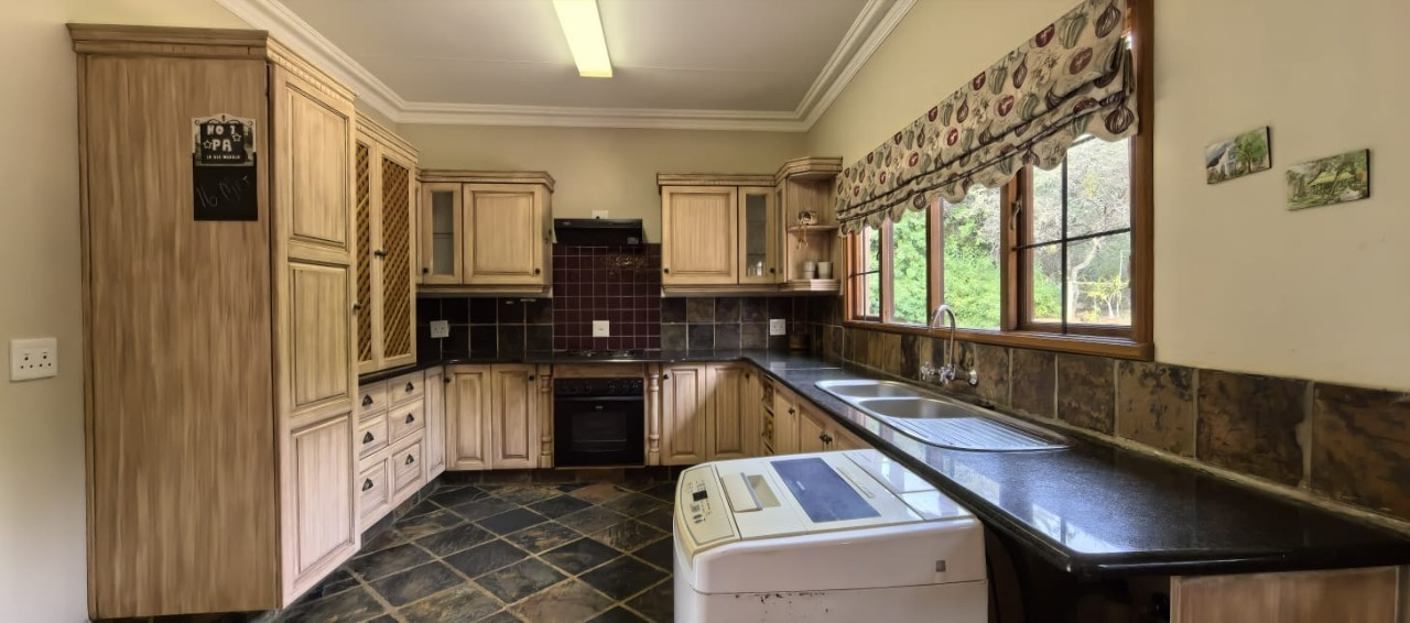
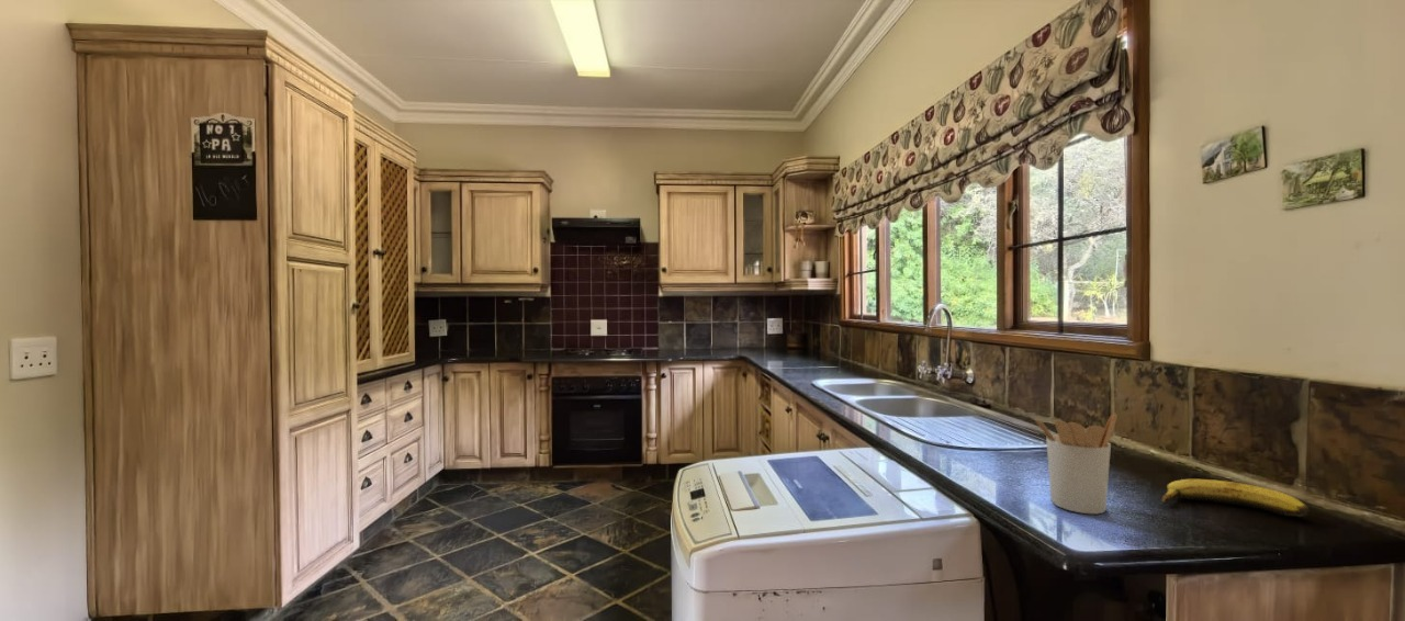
+ banana [1160,478,1310,518]
+ utensil holder [1034,411,1119,515]
